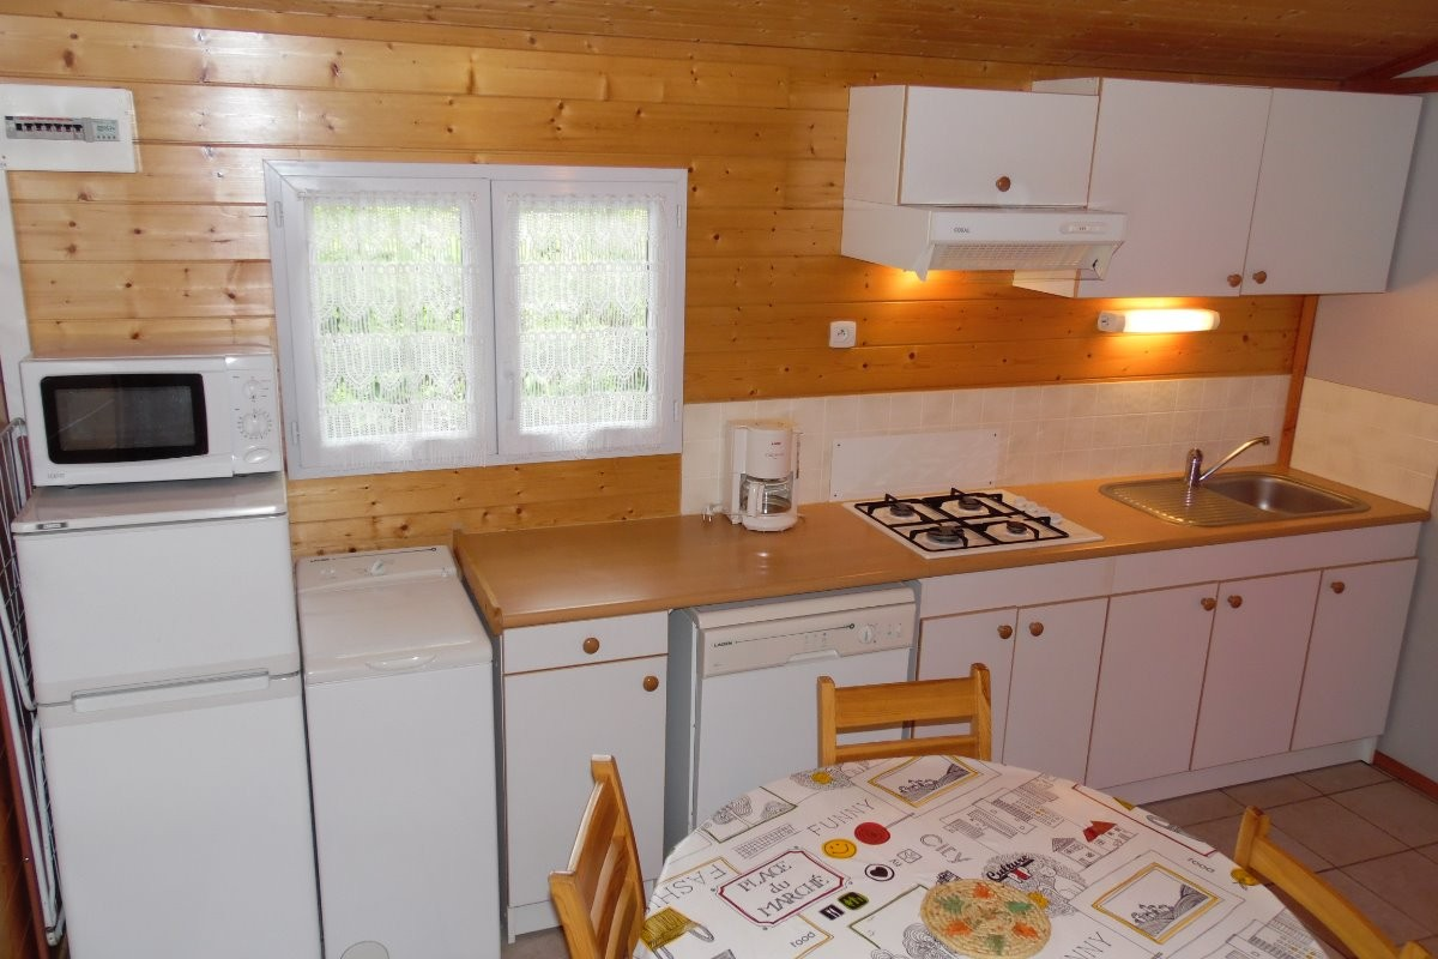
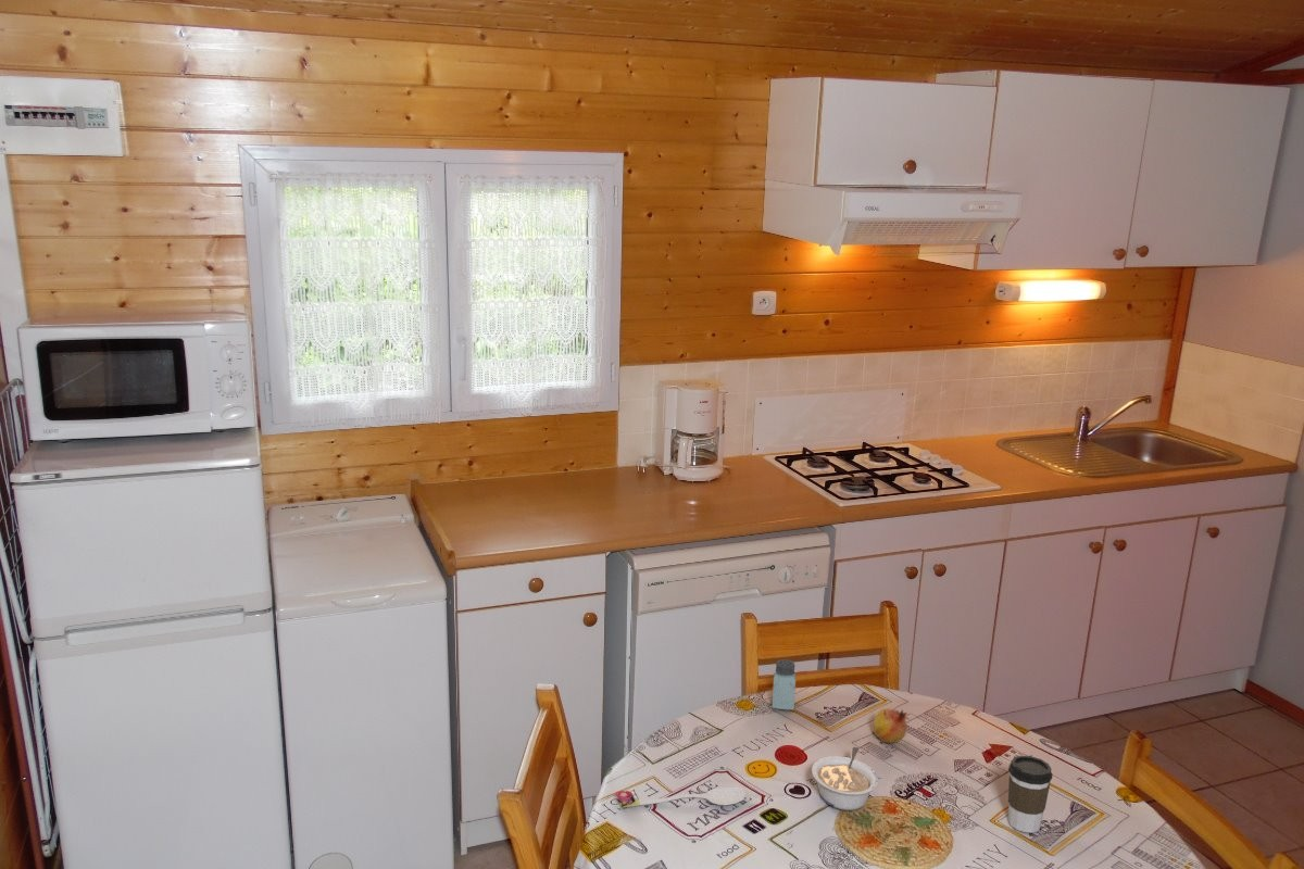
+ coffee cup [1007,755,1053,834]
+ fruit [872,707,911,744]
+ saltshaker [772,658,797,711]
+ legume [811,746,879,811]
+ spoon [614,786,748,808]
